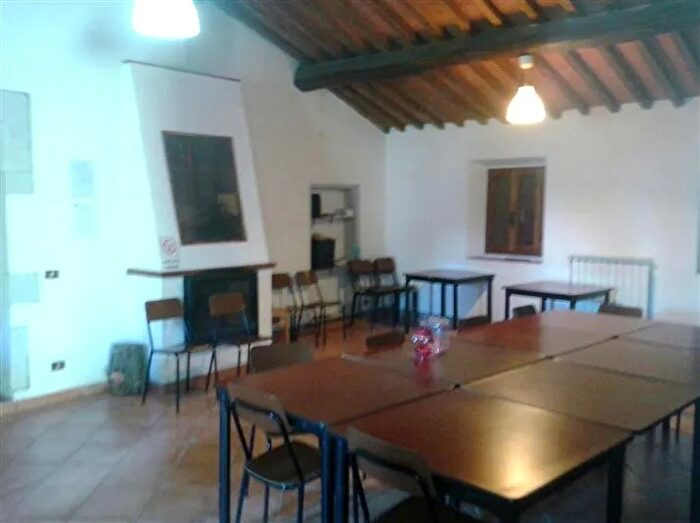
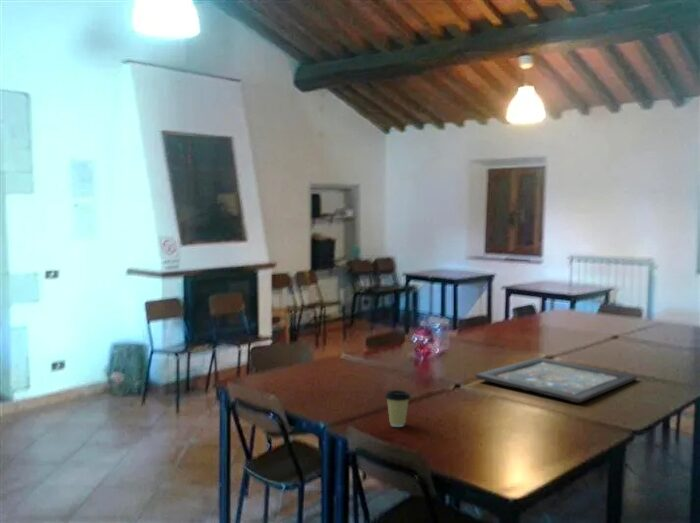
+ board game [474,357,638,404]
+ coffee cup [384,389,412,428]
